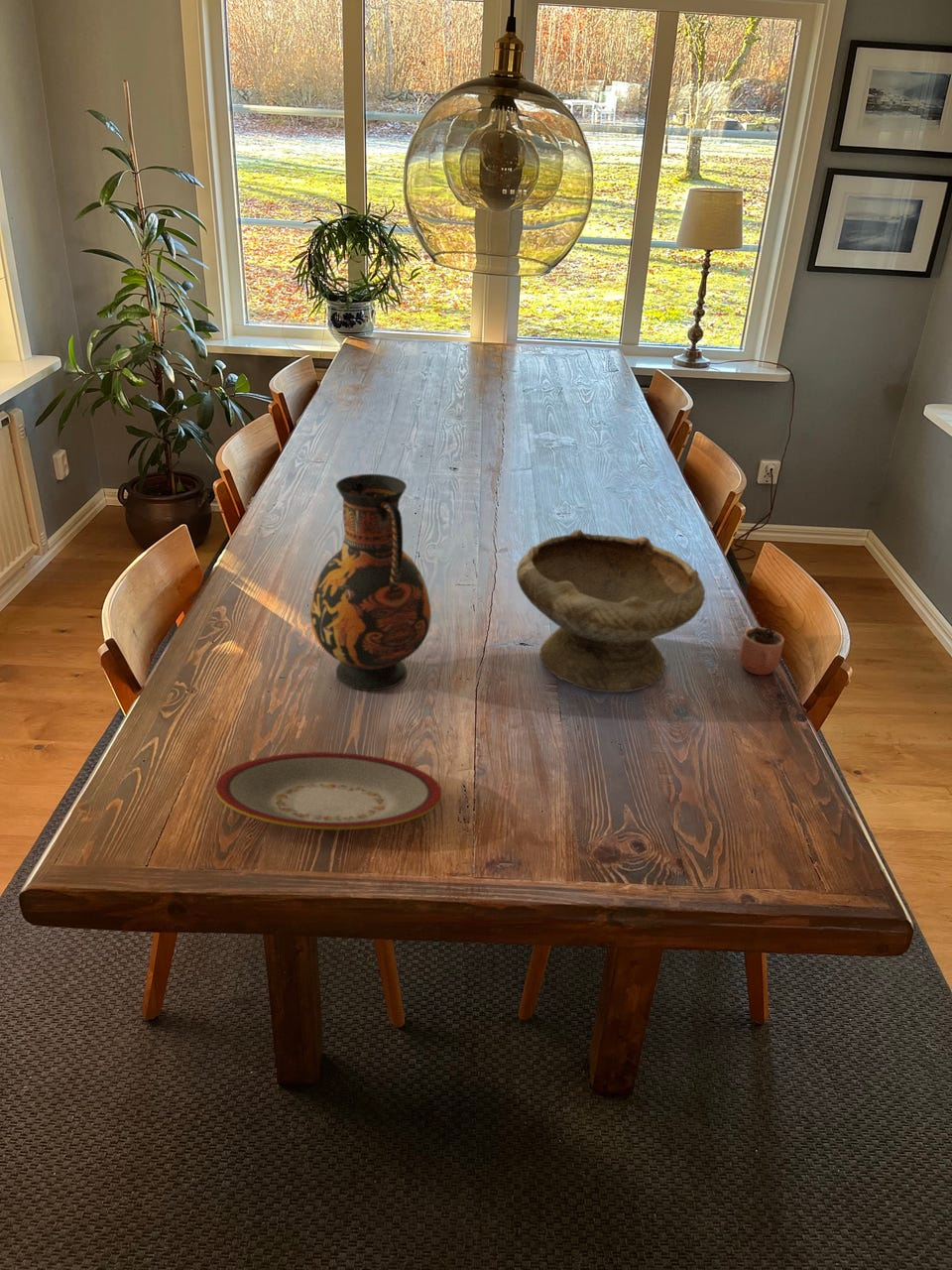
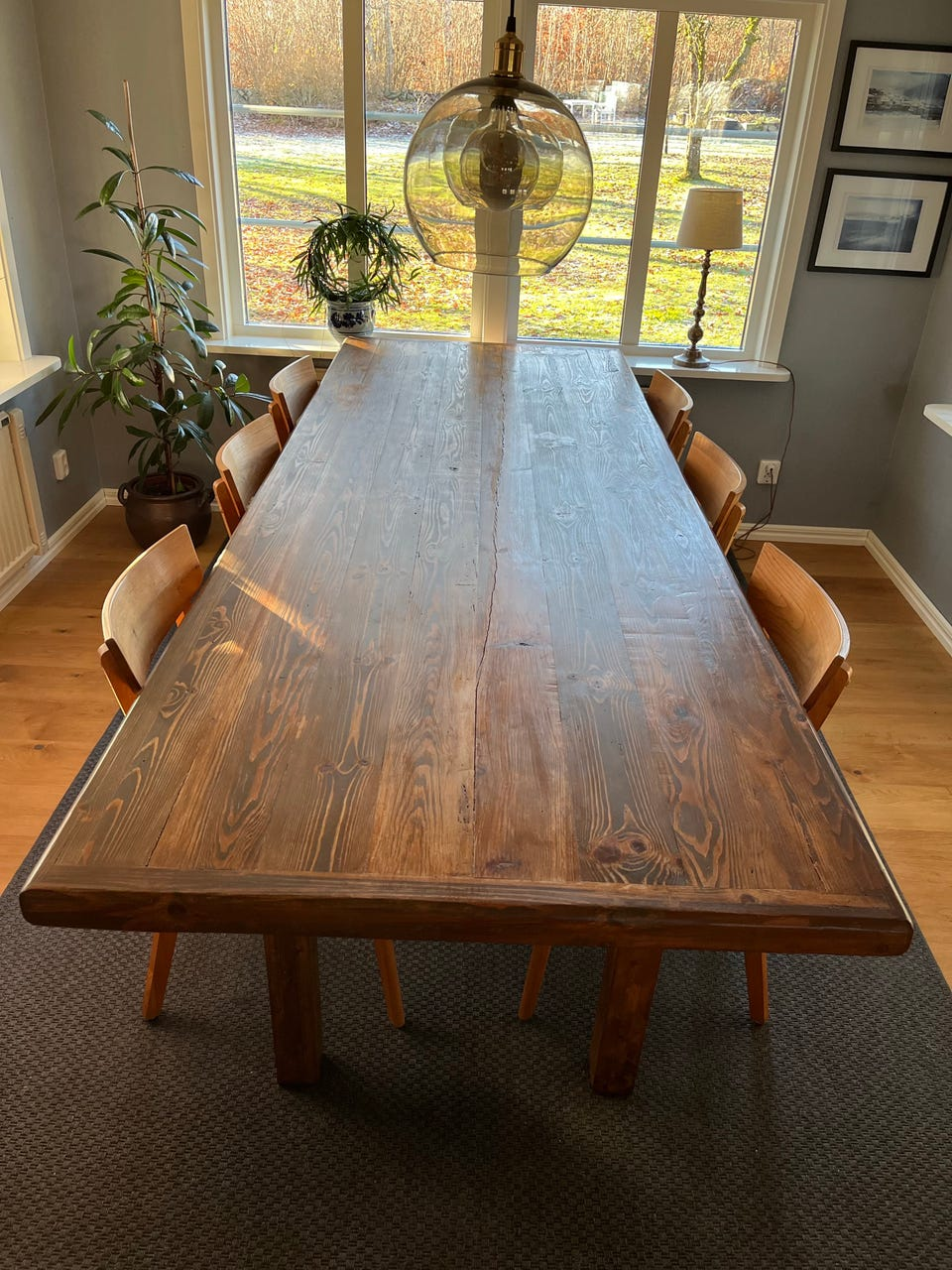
- cocoa [739,602,786,676]
- vase [309,473,432,692]
- bowl [516,529,706,693]
- plate [214,751,443,830]
